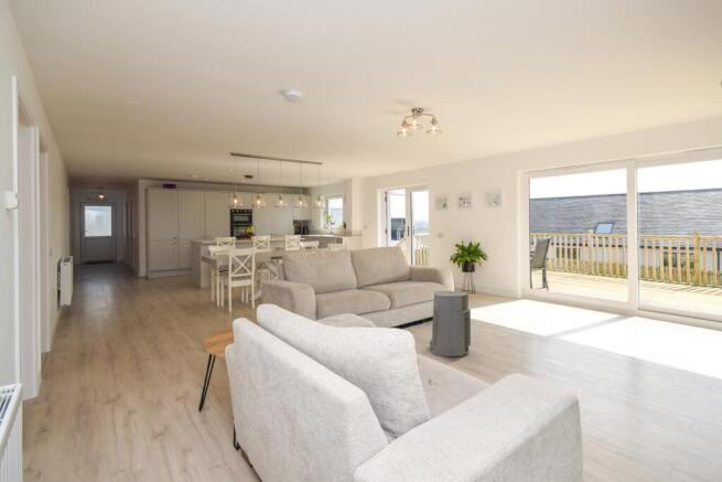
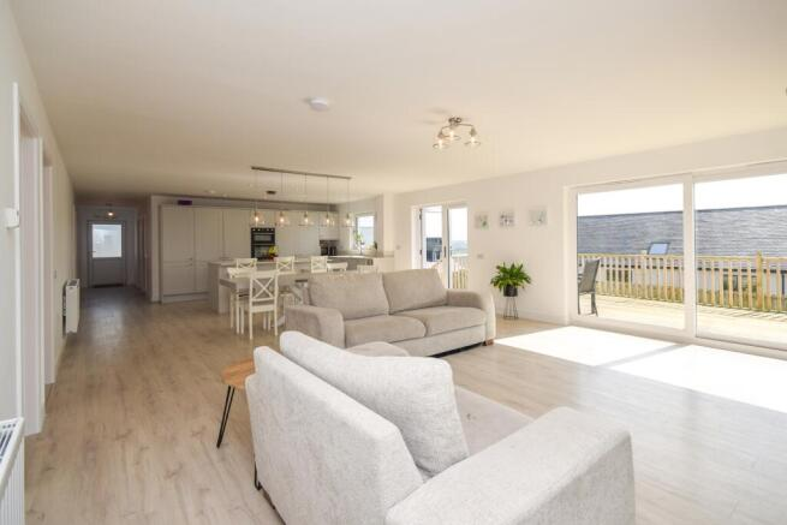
- air purifier [429,290,472,357]
